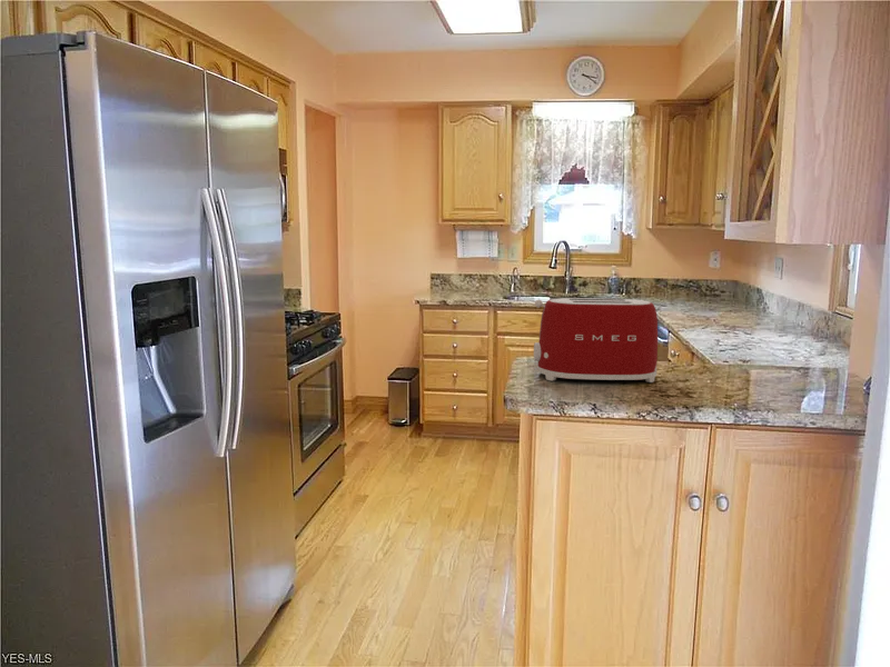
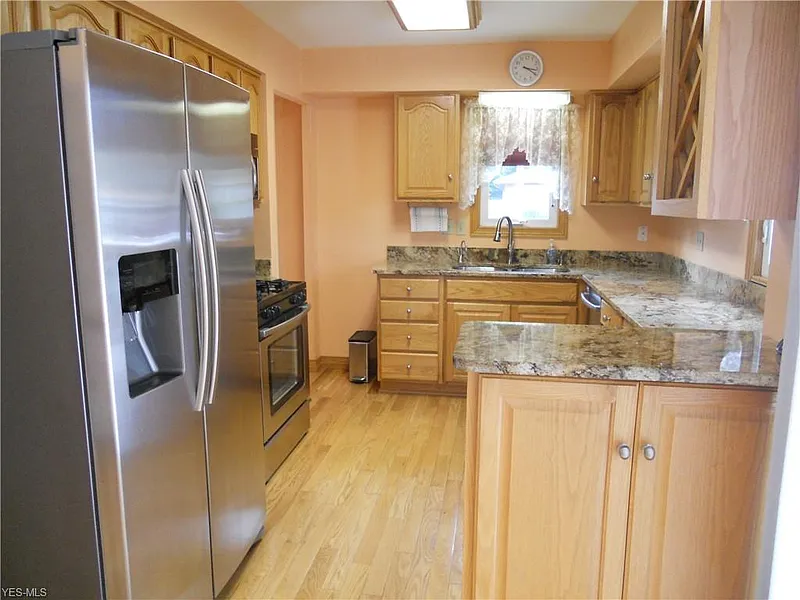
- toaster [533,297,659,384]
